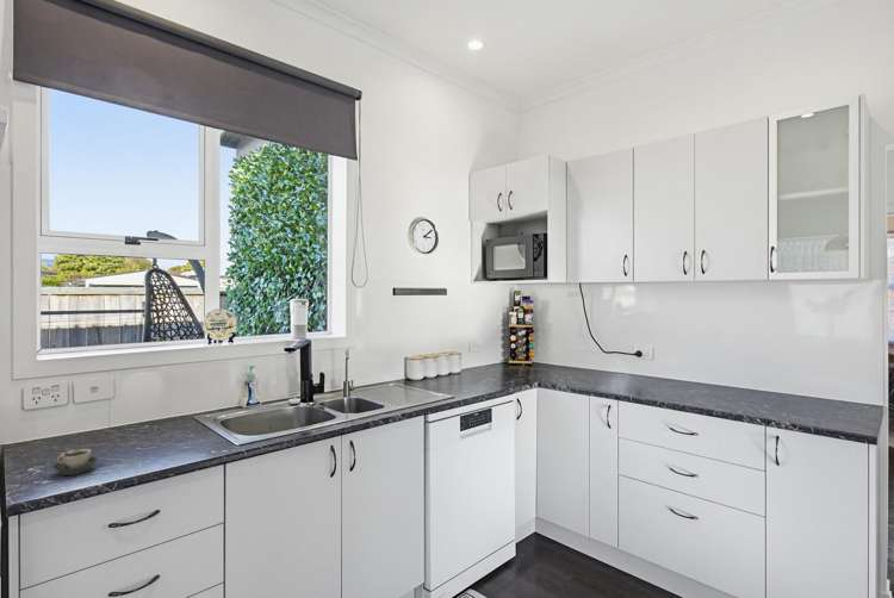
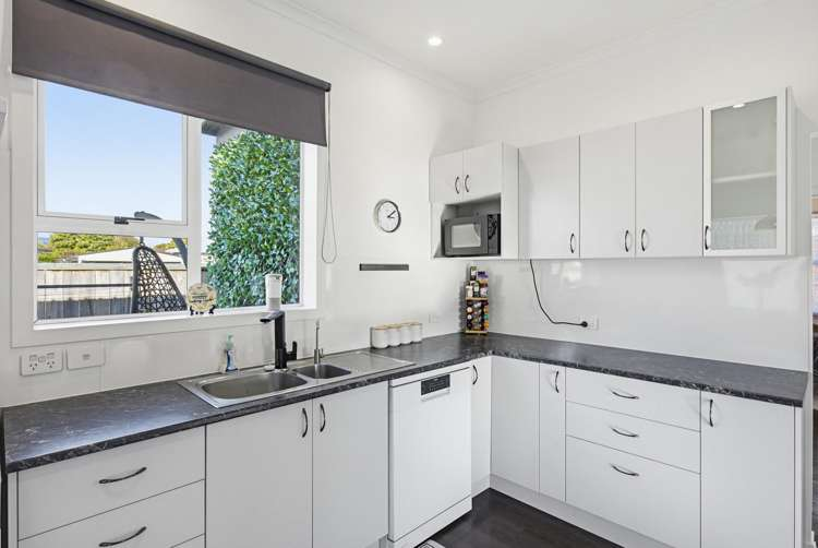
- cup [51,448,99,476]
